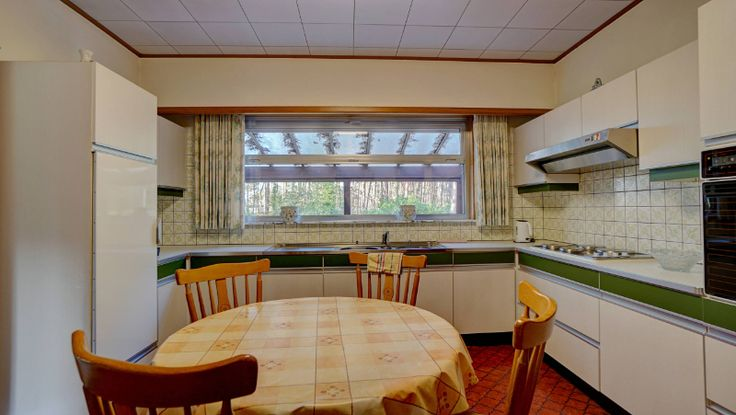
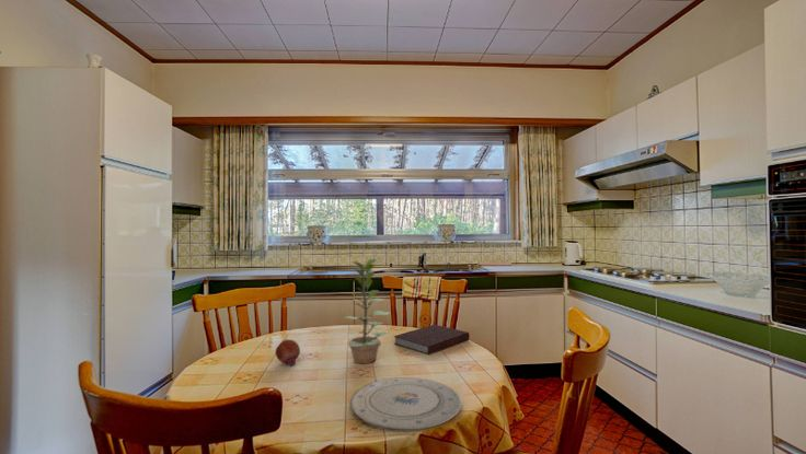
+ notebook [393,324,471,356]
+ fruit [275,338,301,366]
+ plate [349,376,462,433]
+ plant [345,258,391,364]
